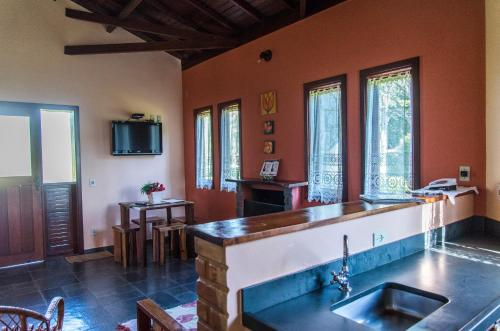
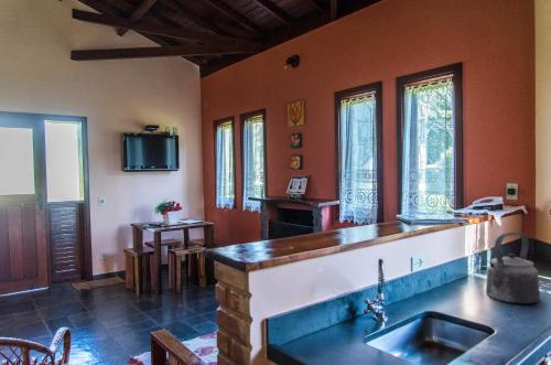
+ kettle [485,232,541,304]
